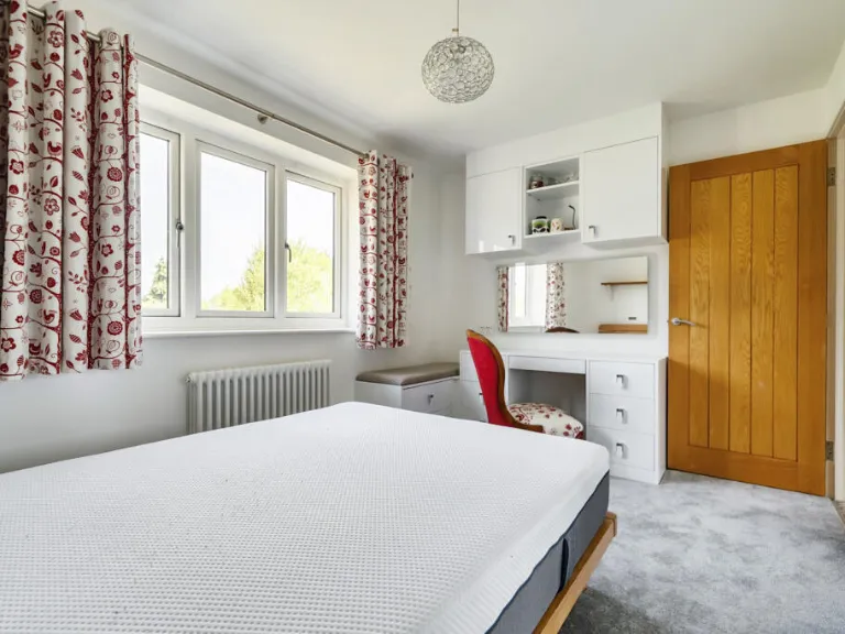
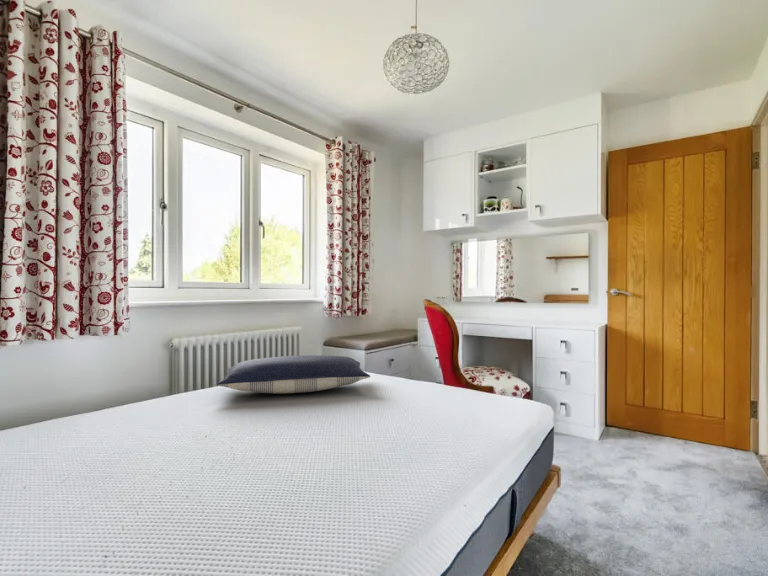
+ pillow [216,354,371,394]
